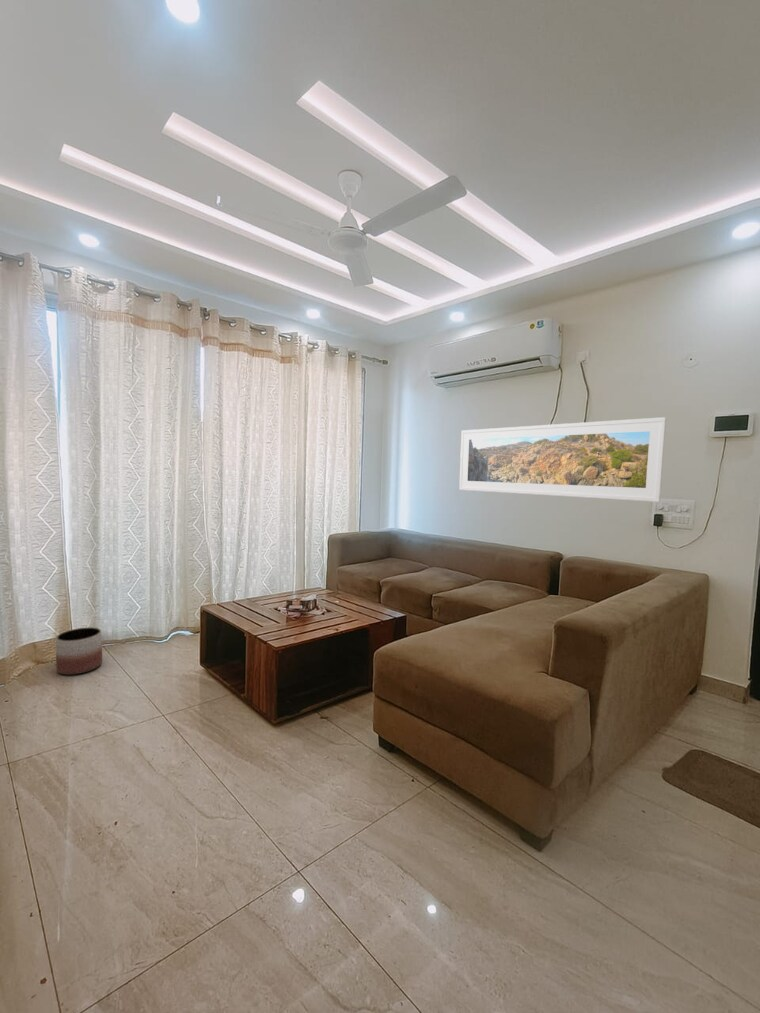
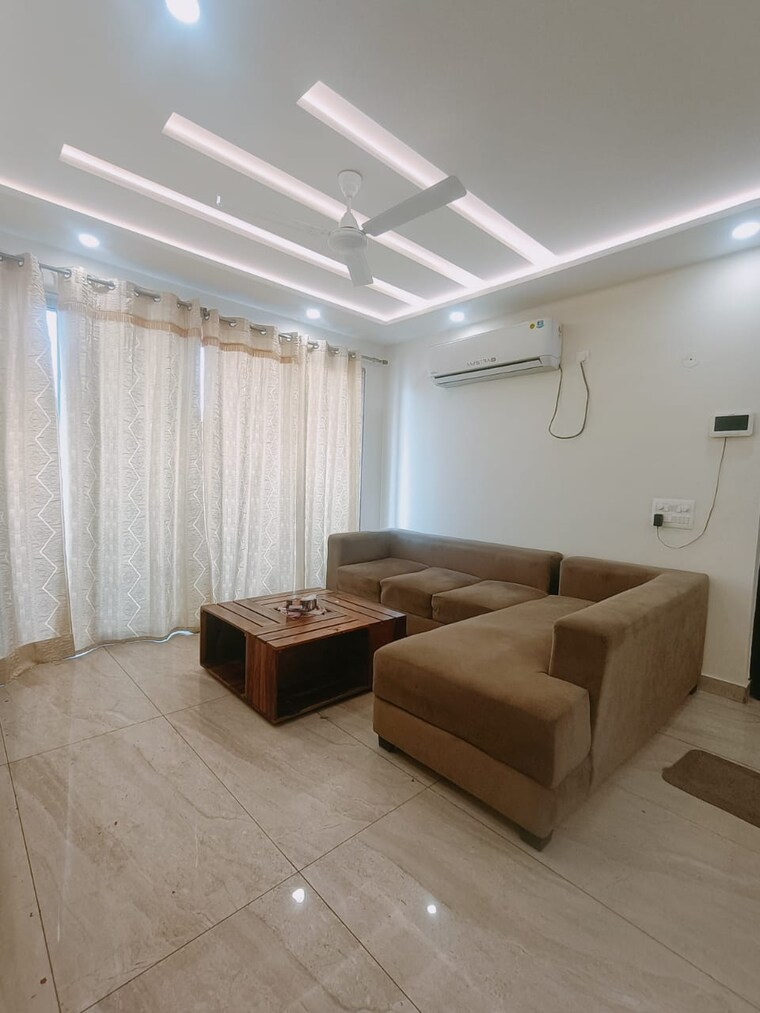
- planter [55,626,103,676]
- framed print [458,416,667,503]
